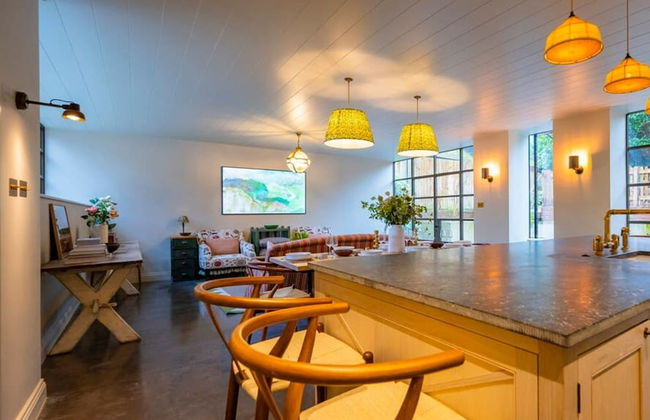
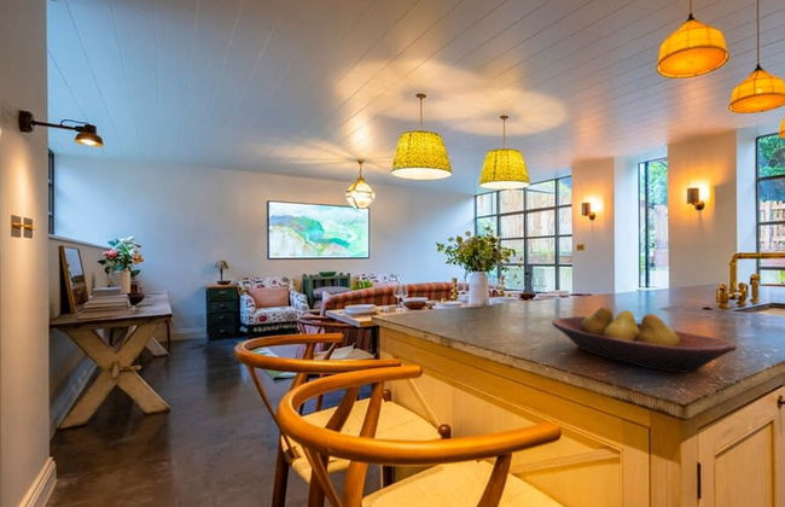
+ fruit bowl [551,305,738,374]
